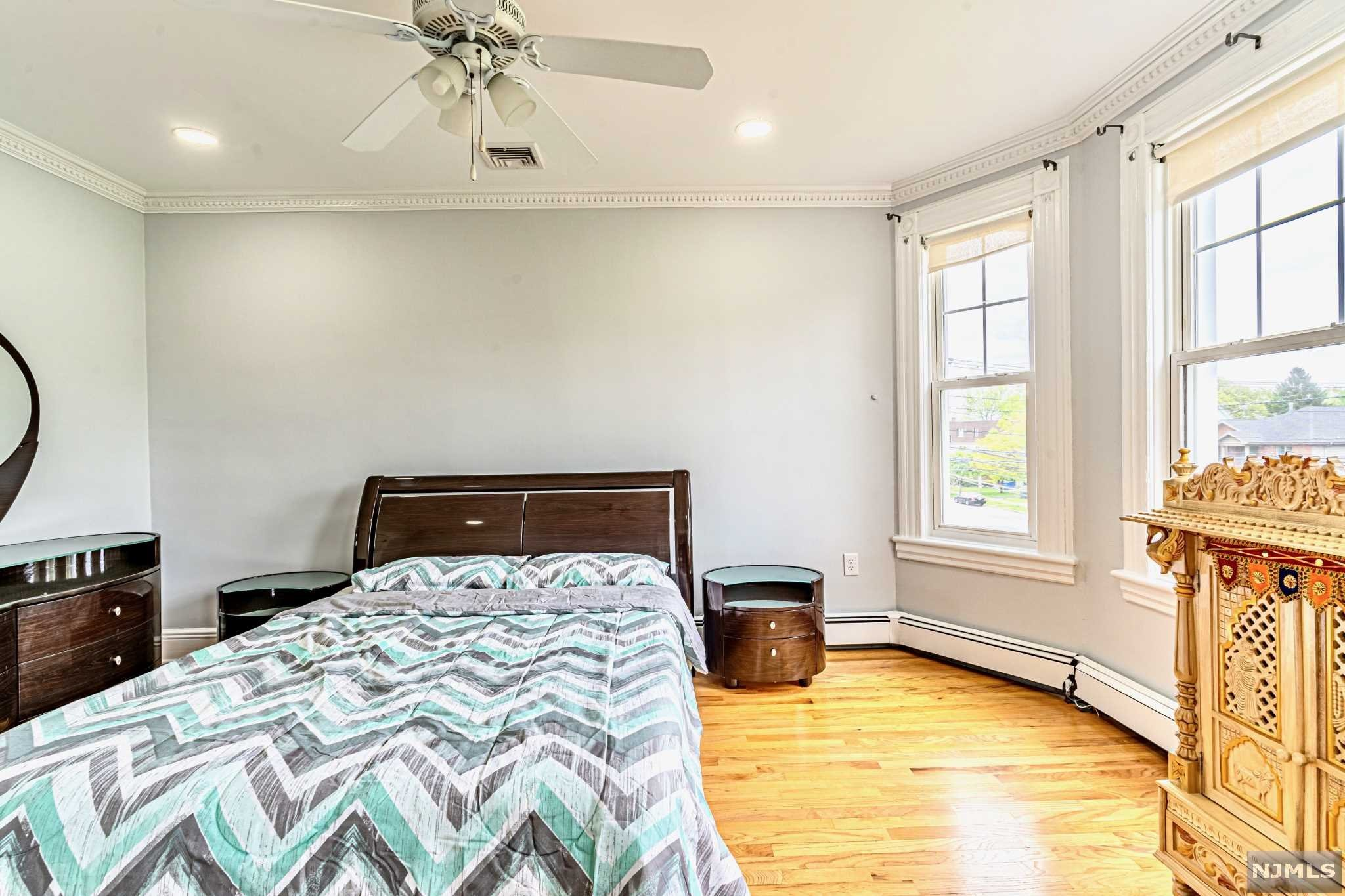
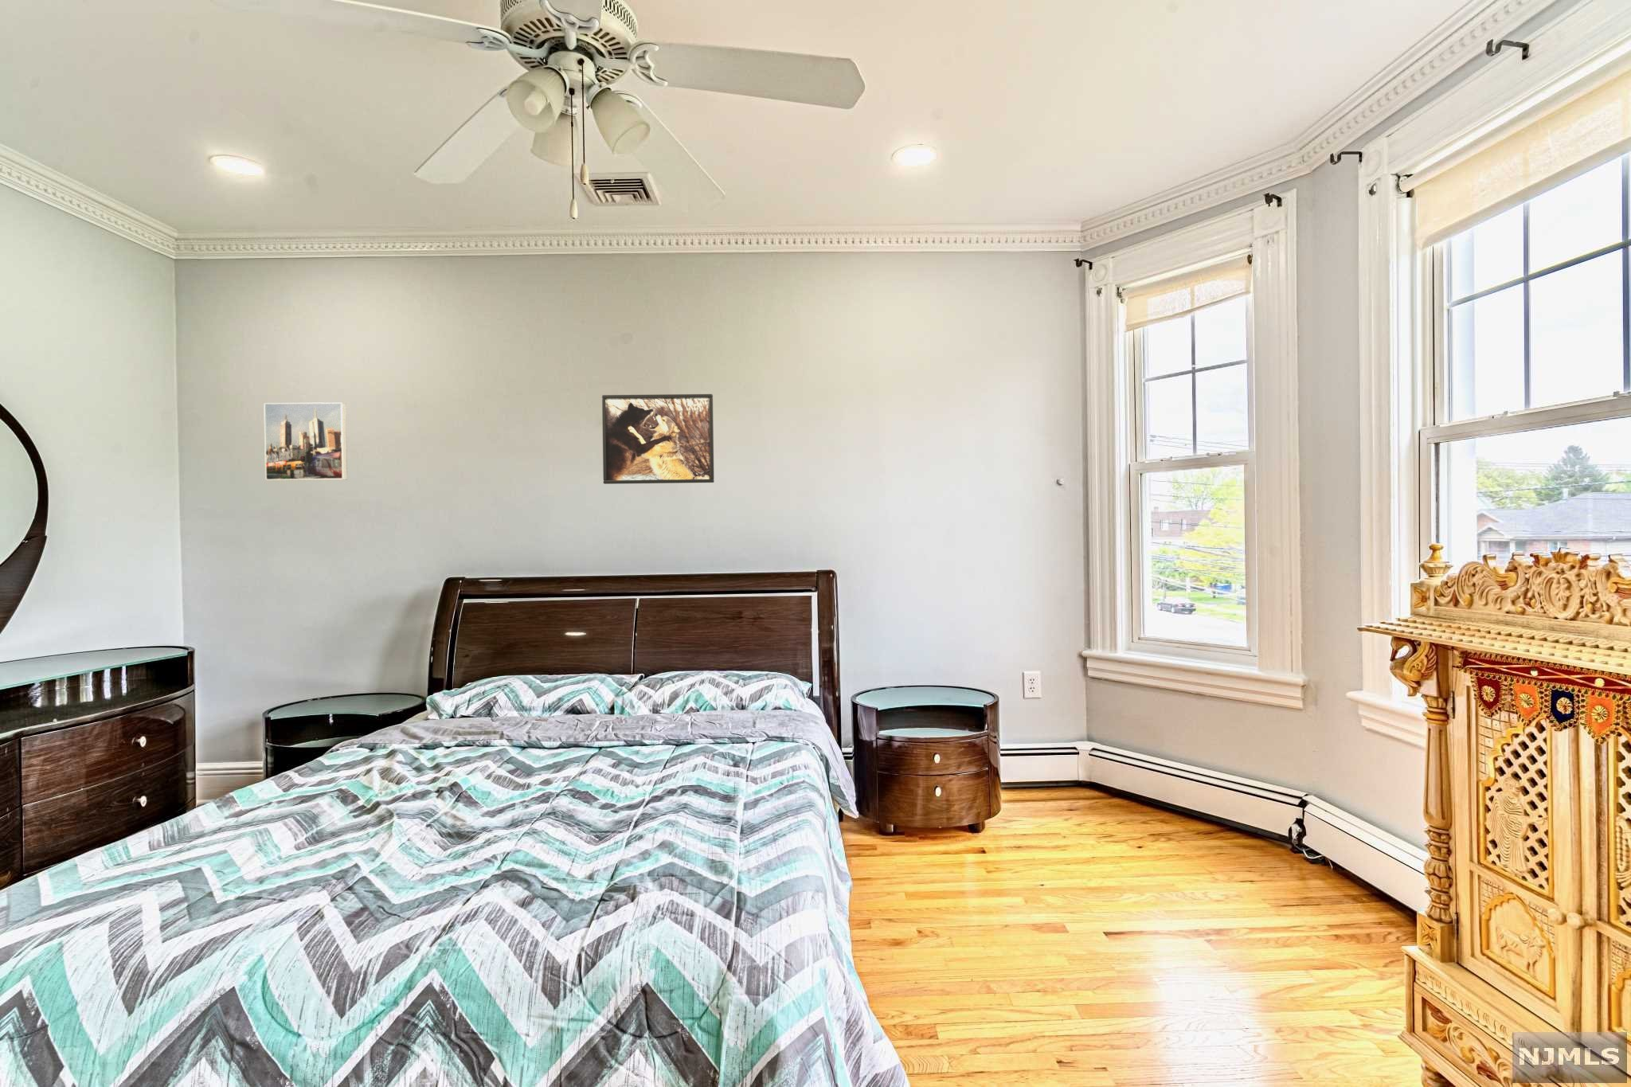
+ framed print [601,393,715,485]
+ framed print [263,402,348,482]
